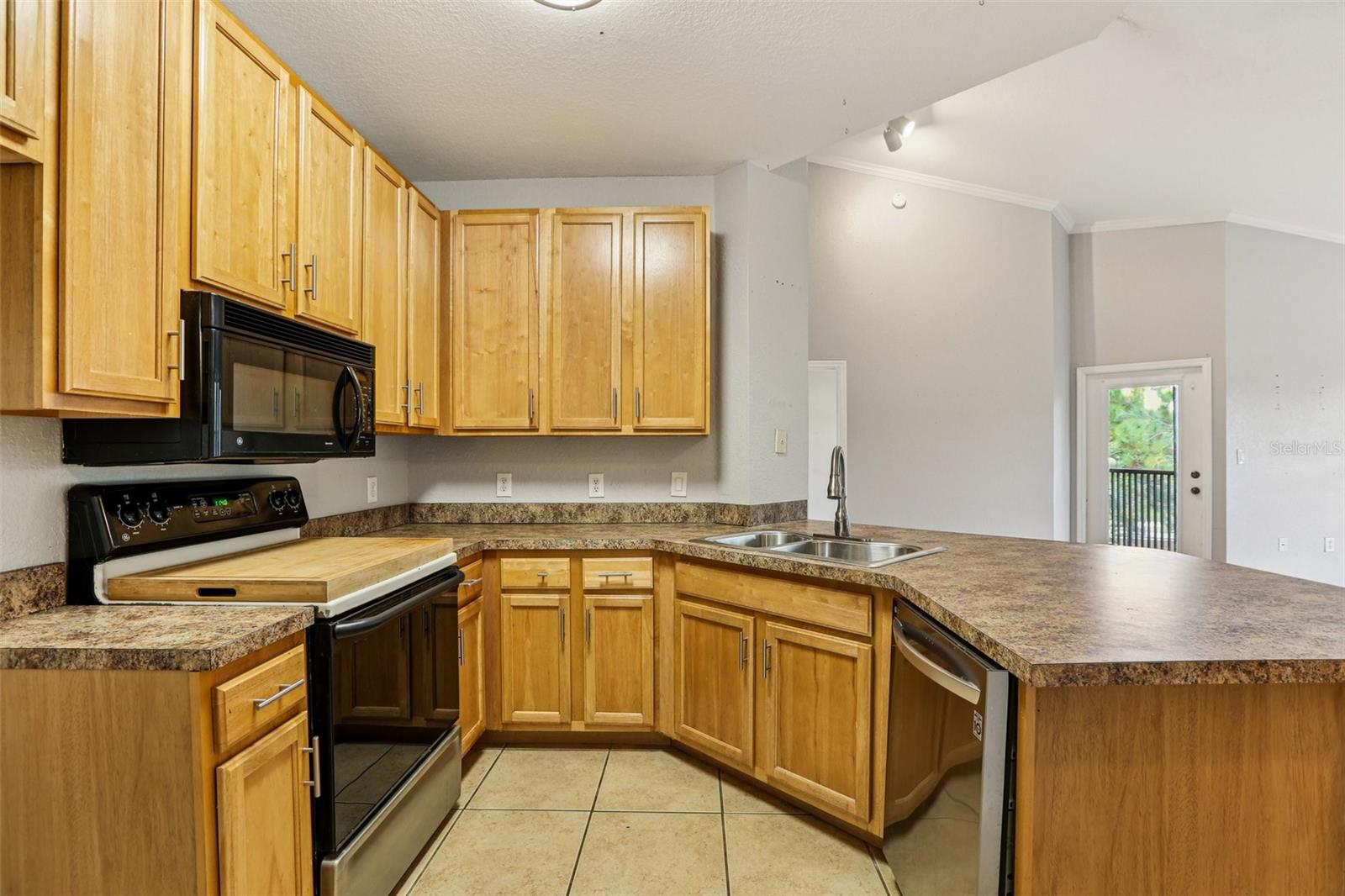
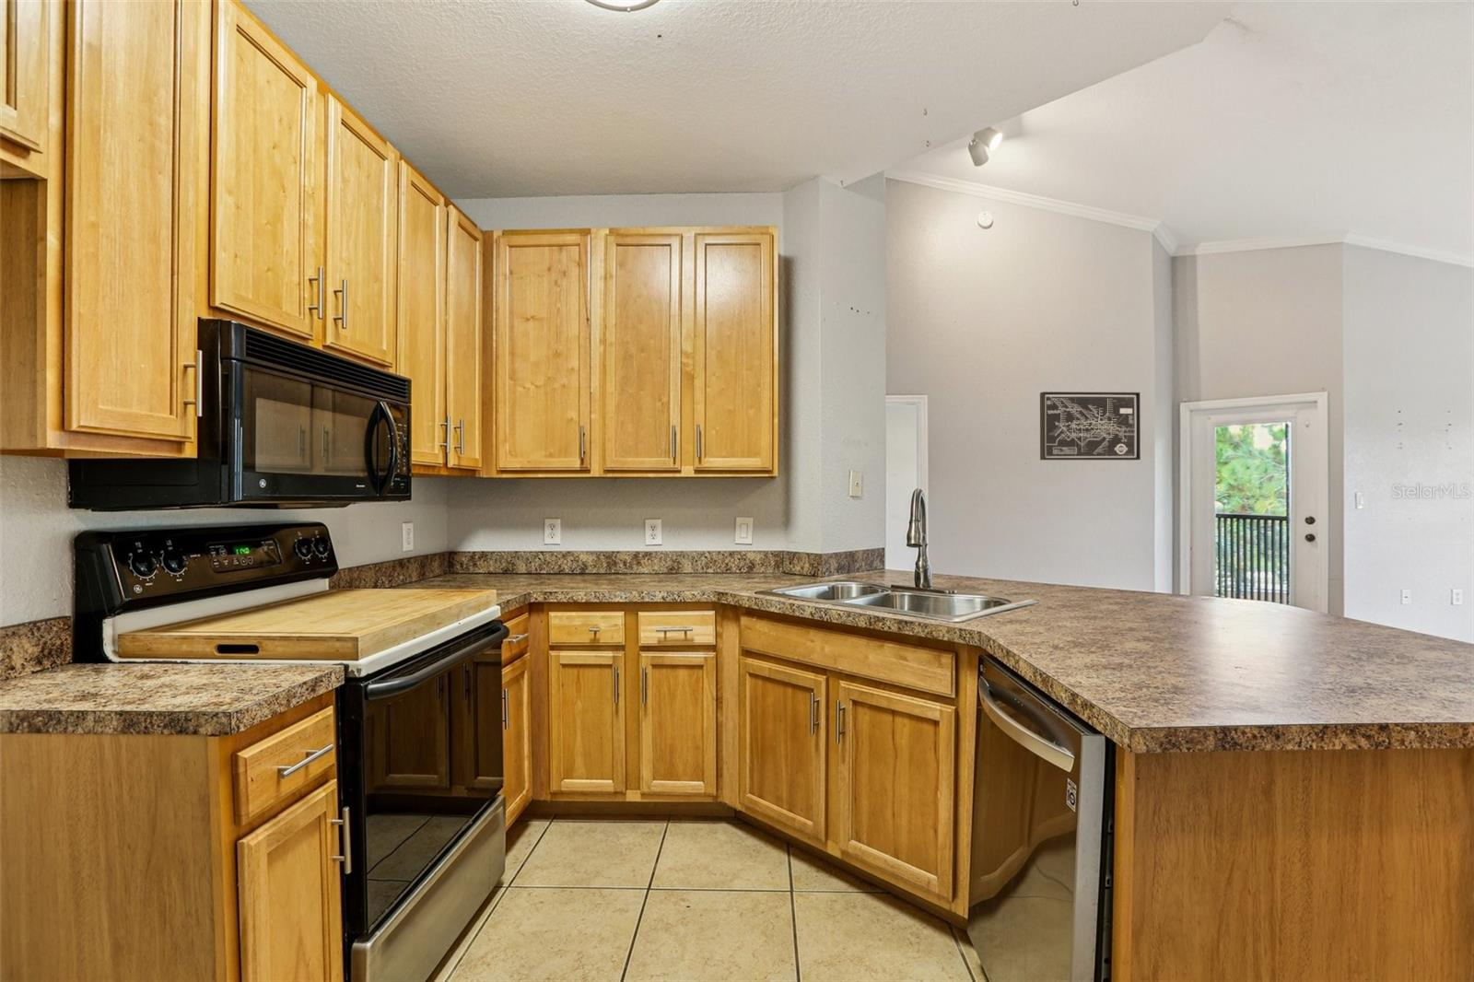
+ wall art [1039,390,1142,460]
